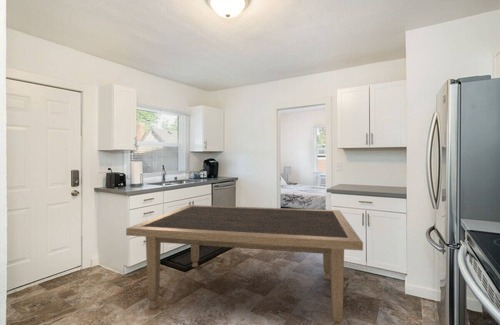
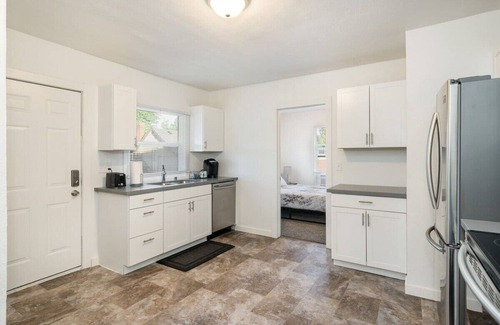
- dining table [125,204,364,325]
